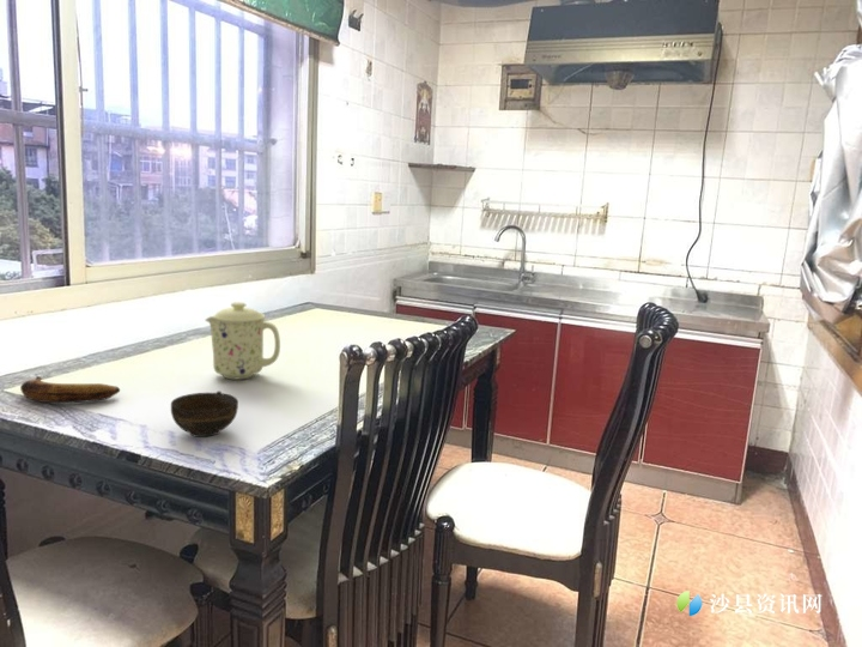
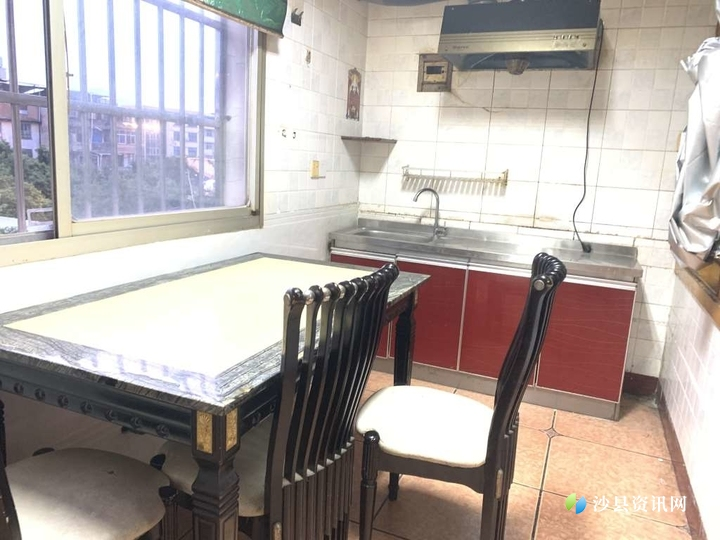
- mug [204,301,281,380]
- cup [170,389,239,439]
- banana [19,375,121,404]
